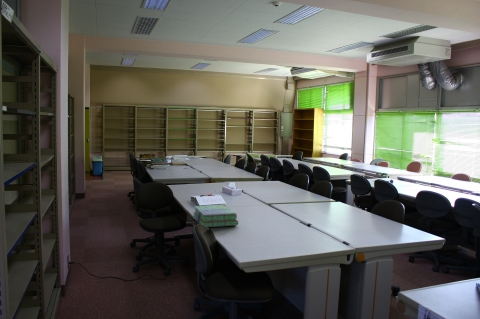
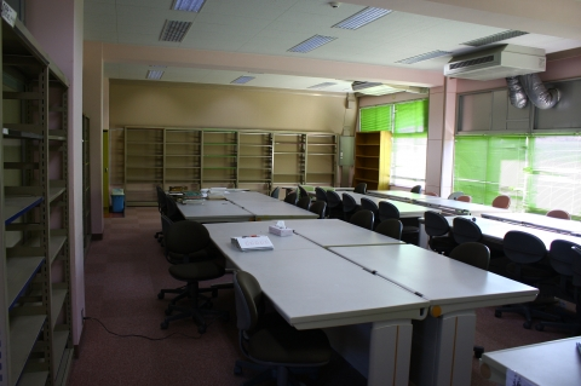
- stack of books [192,204,239,228]
